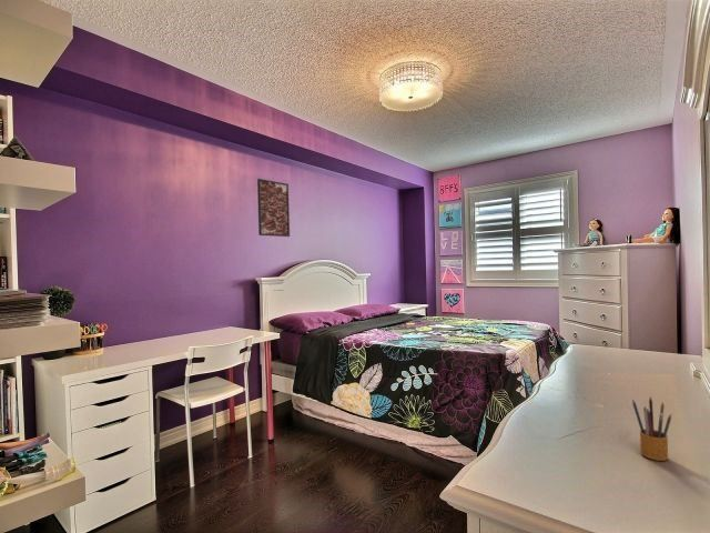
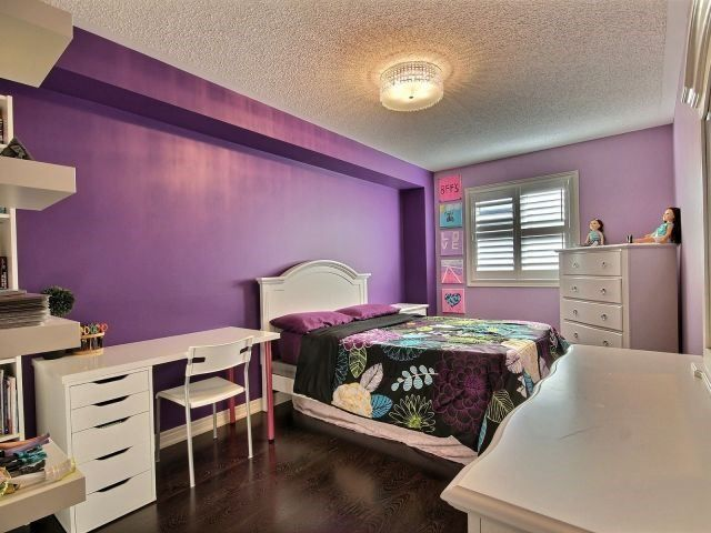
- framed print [256,178,291,238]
- pencil box [631,395,672,462]
